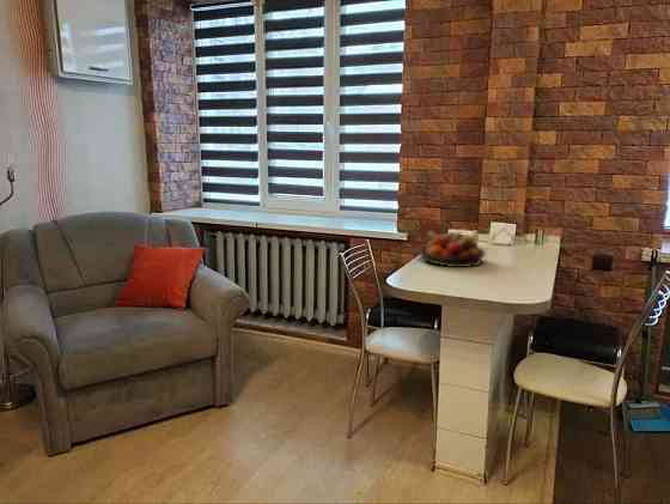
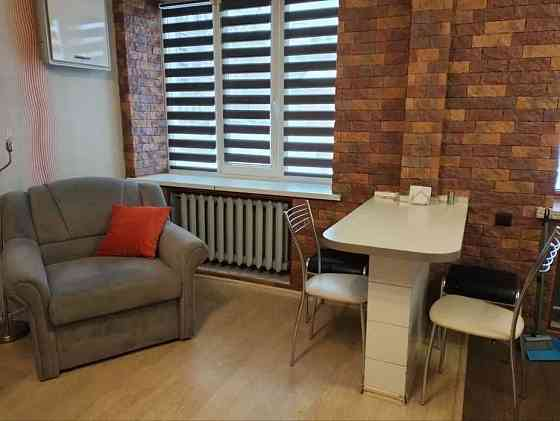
- fruit bowl [418,230,487,268]
